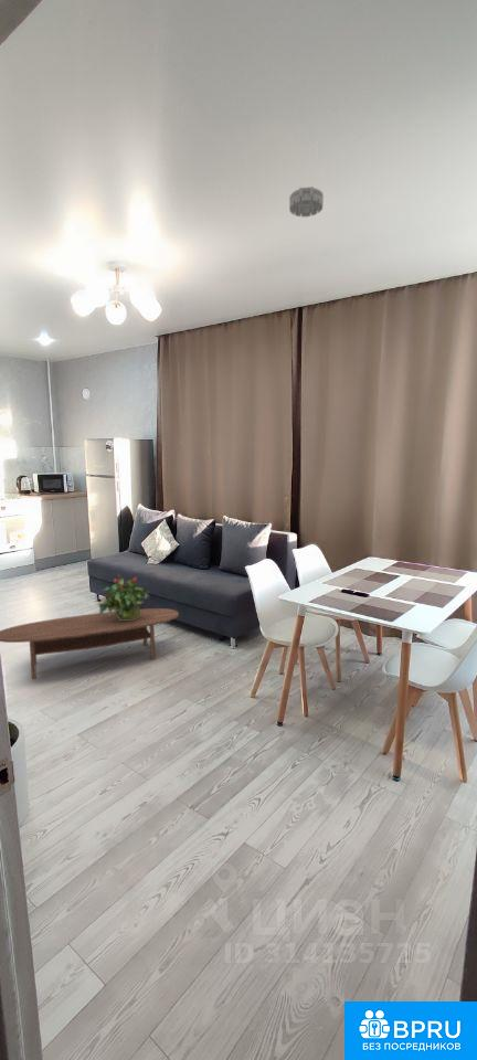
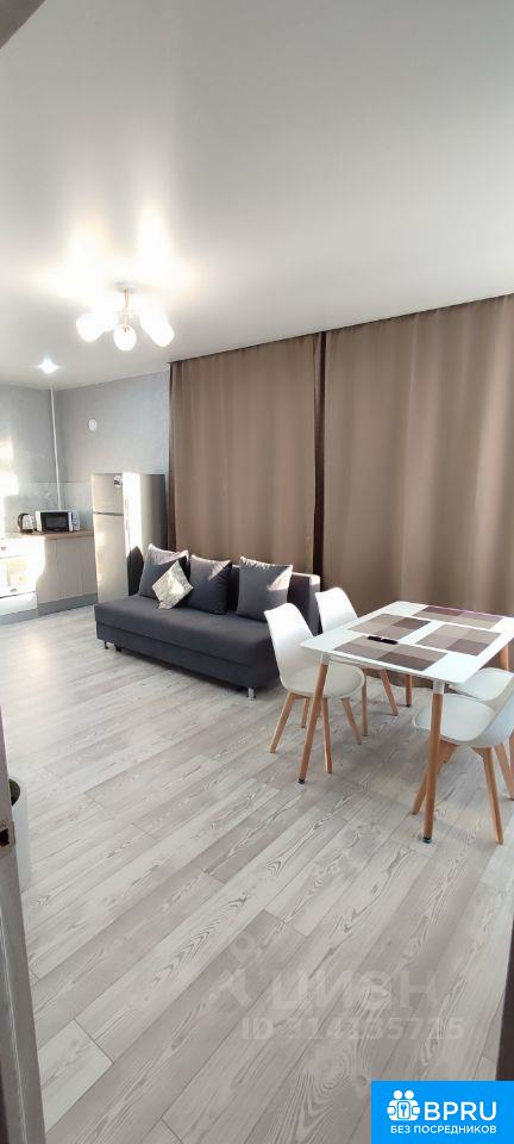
- potted plant [98,573,150,621]
- smoke detector [288,186,325,218]
- coffee table [0,607,180,680]
